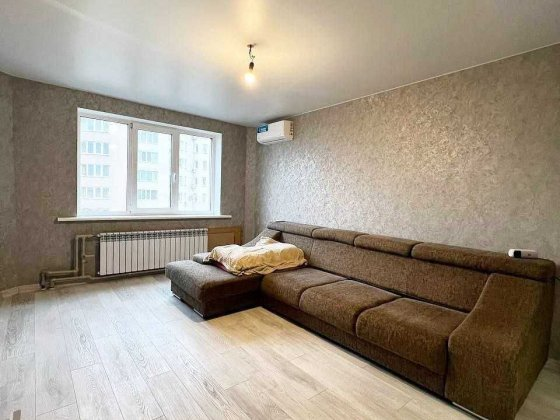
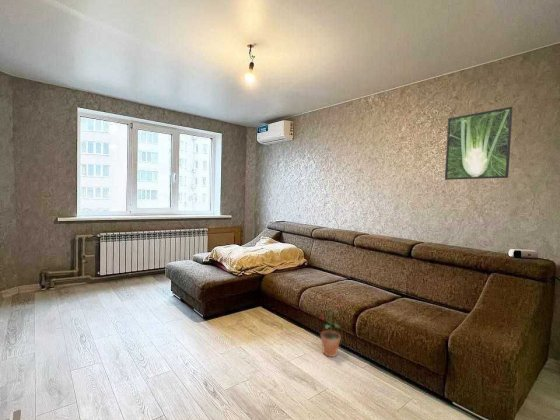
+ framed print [444,106,514,181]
+ potted plant [319,294,344,358]
